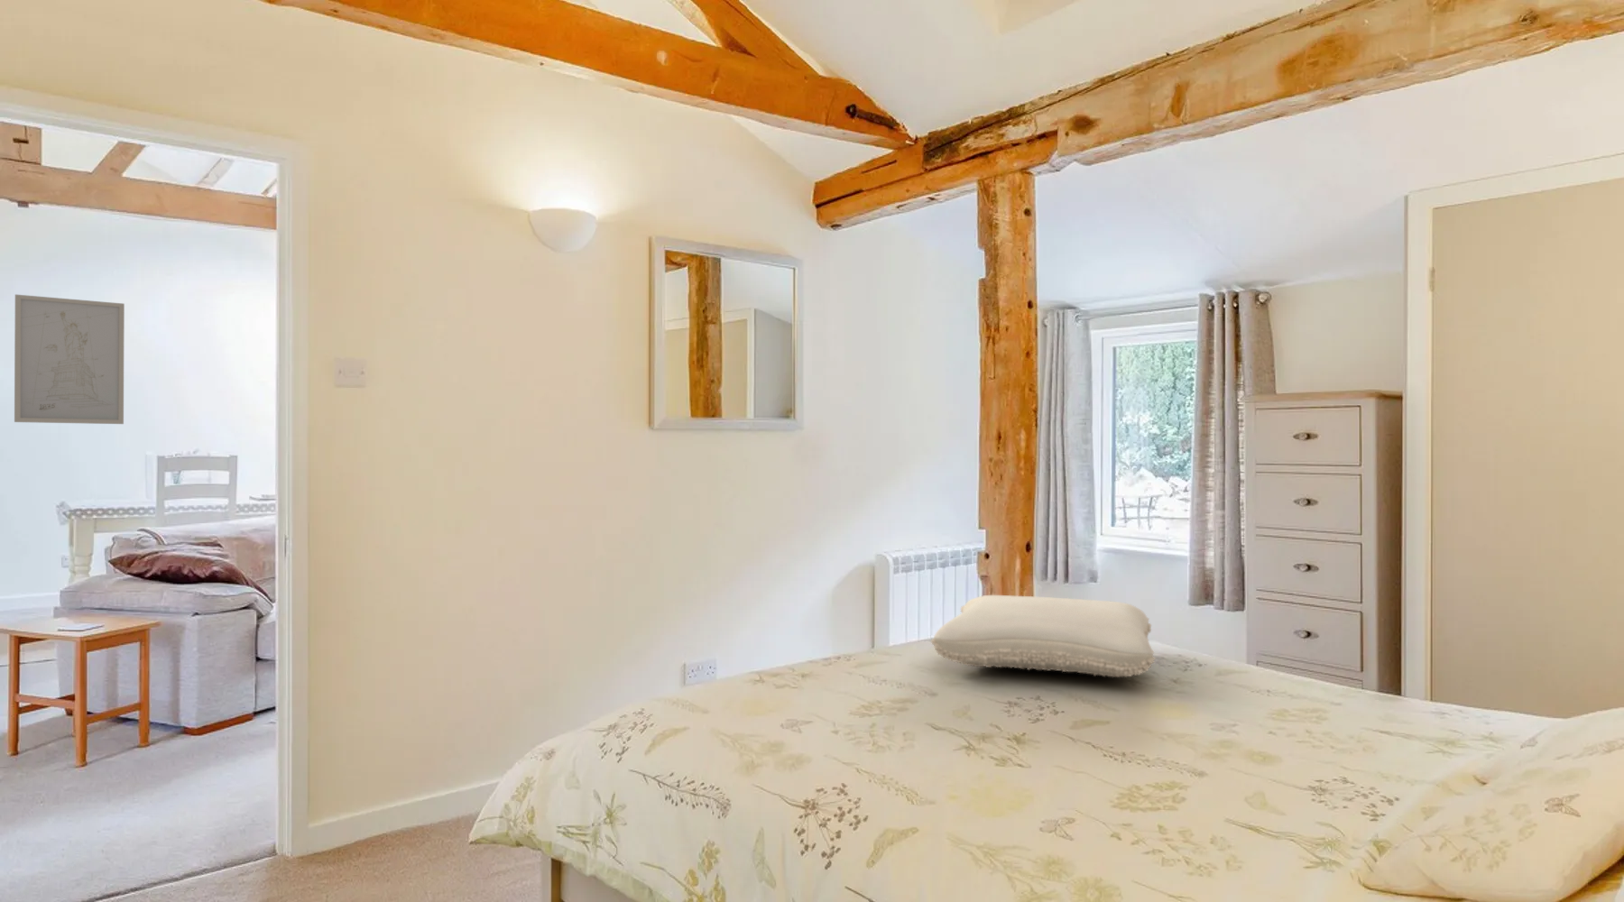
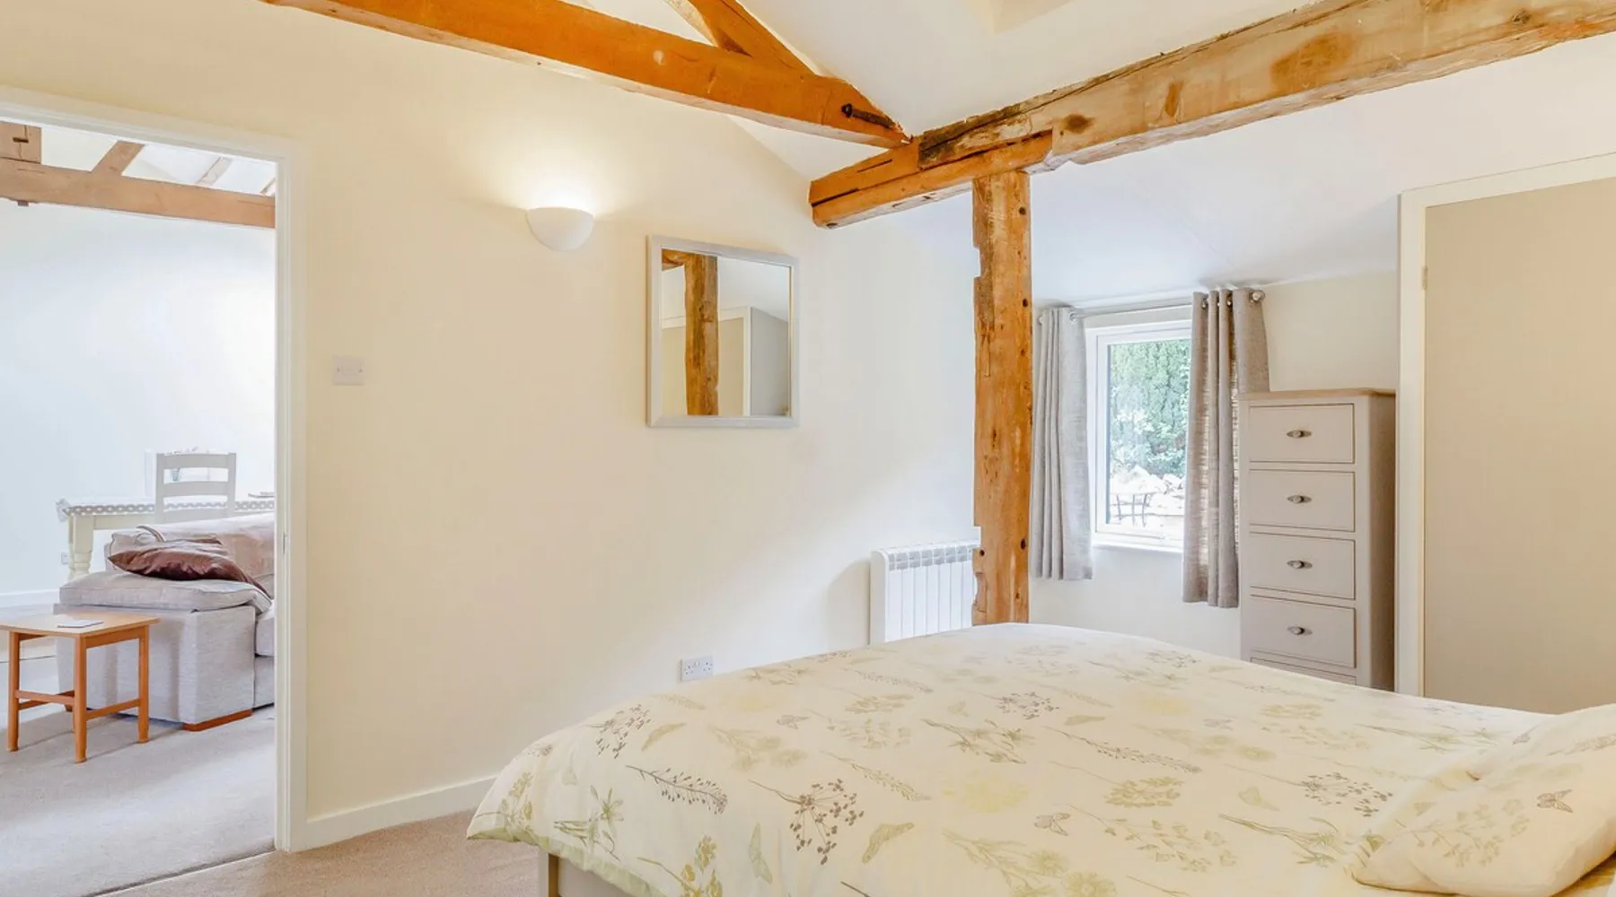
- pillow [930,594,1156,679]
- wall art [13,293,126,424]
